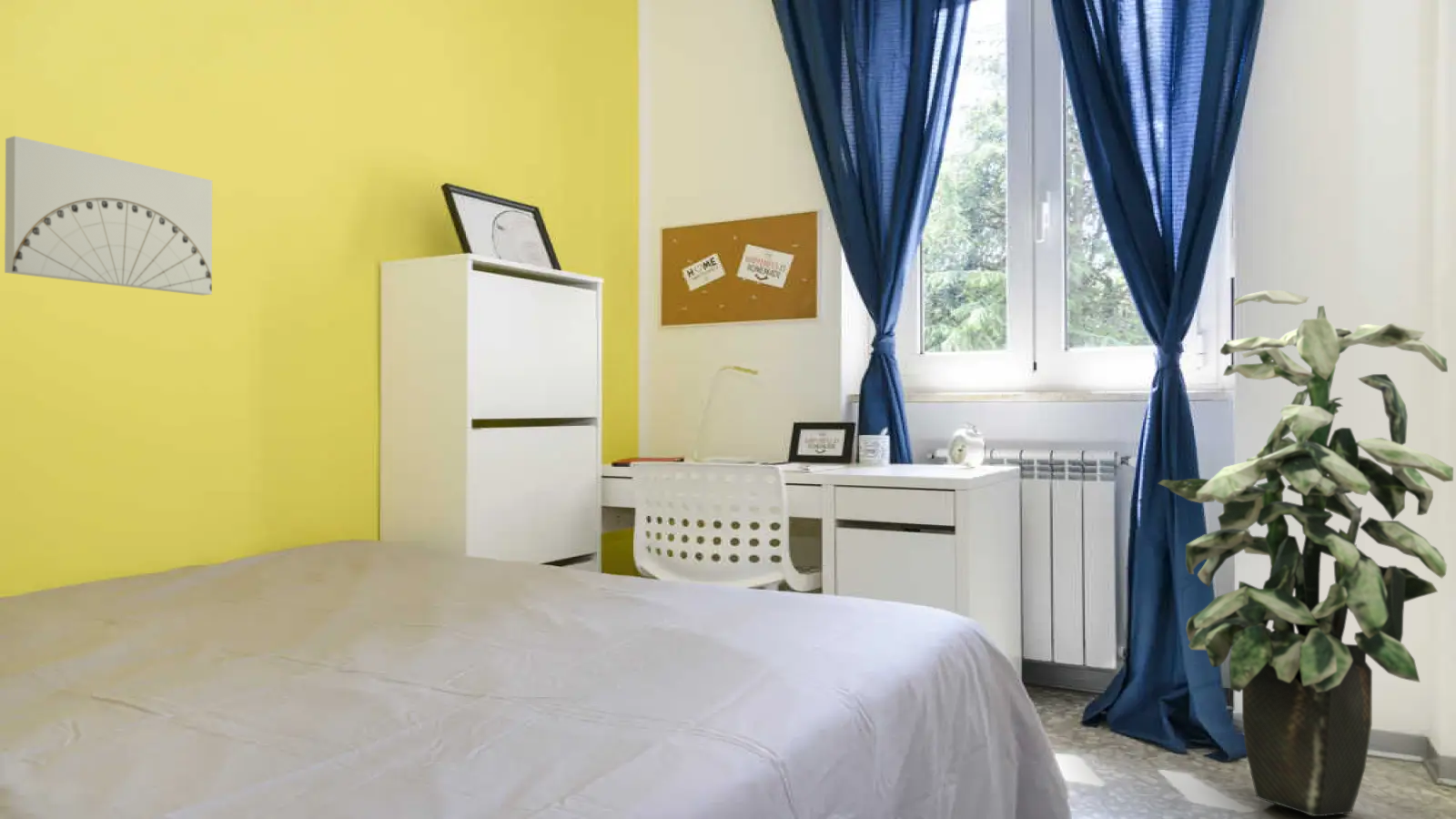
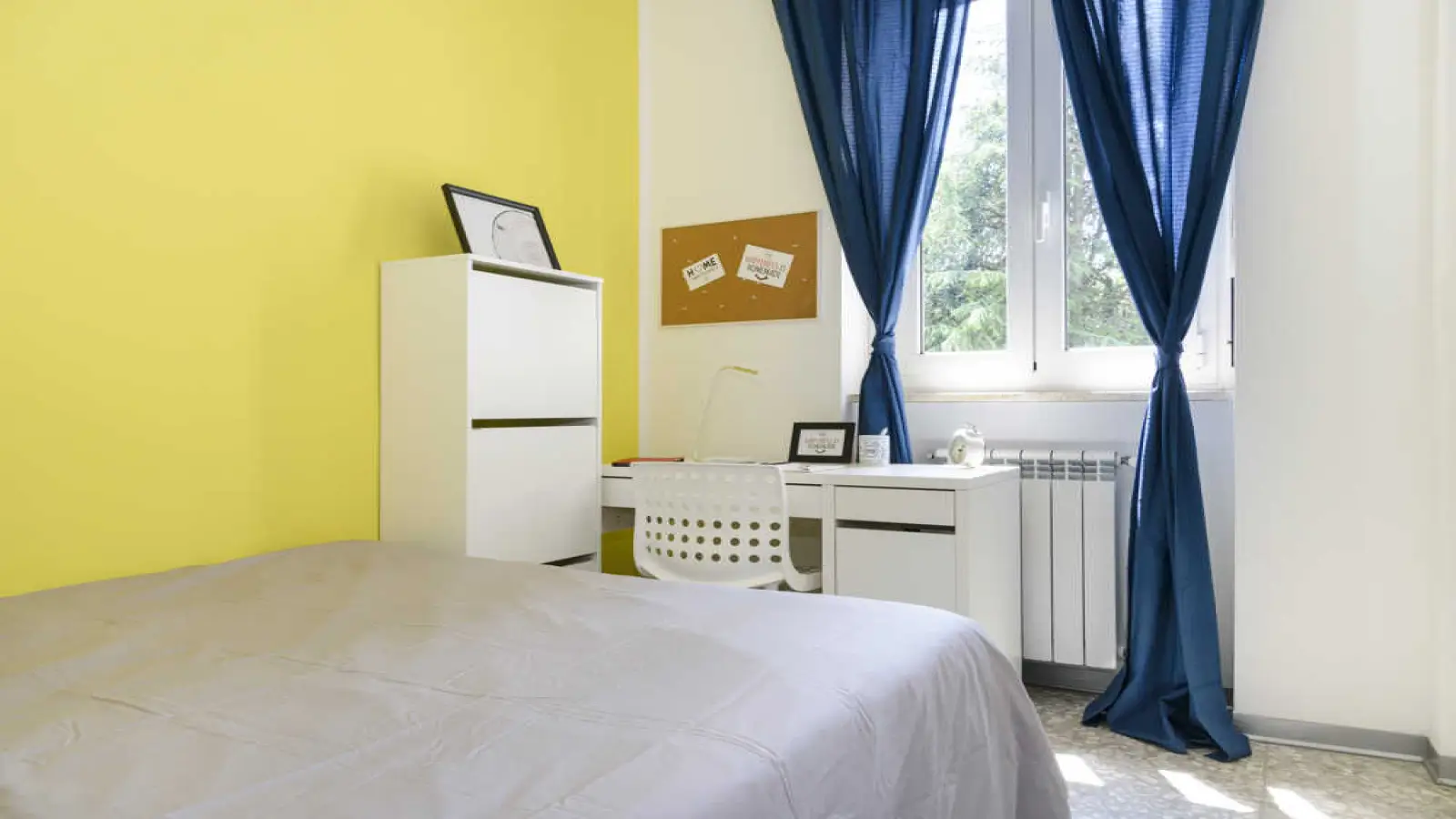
- indoor plant [1158,289,1454,817]
- wall art [4,135,213,297]
